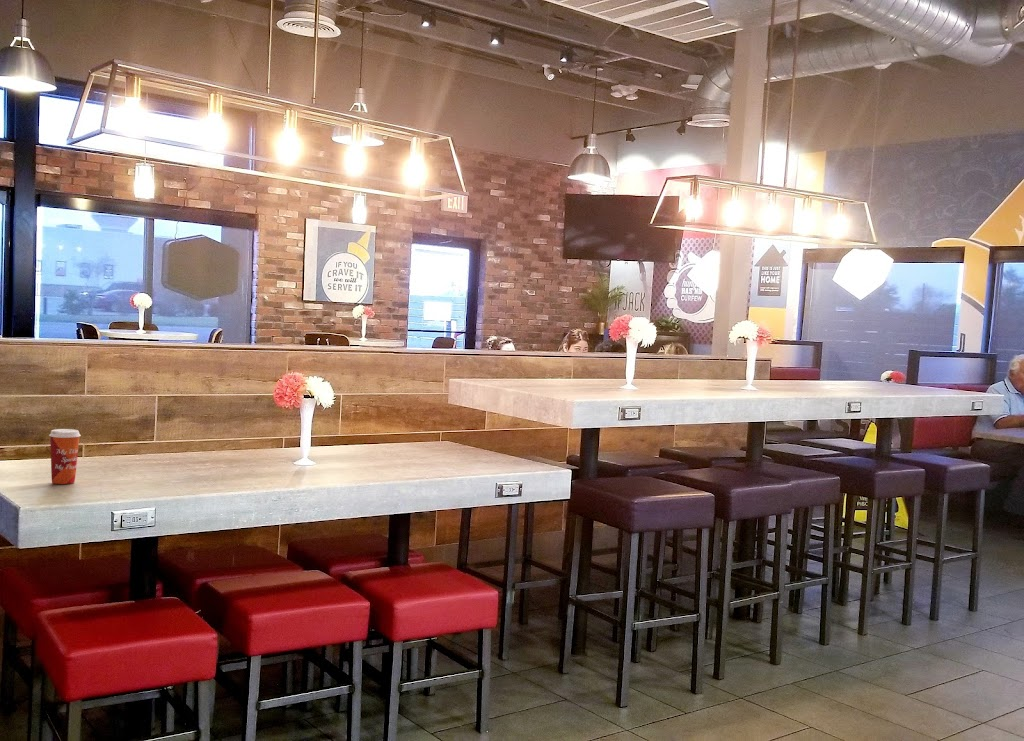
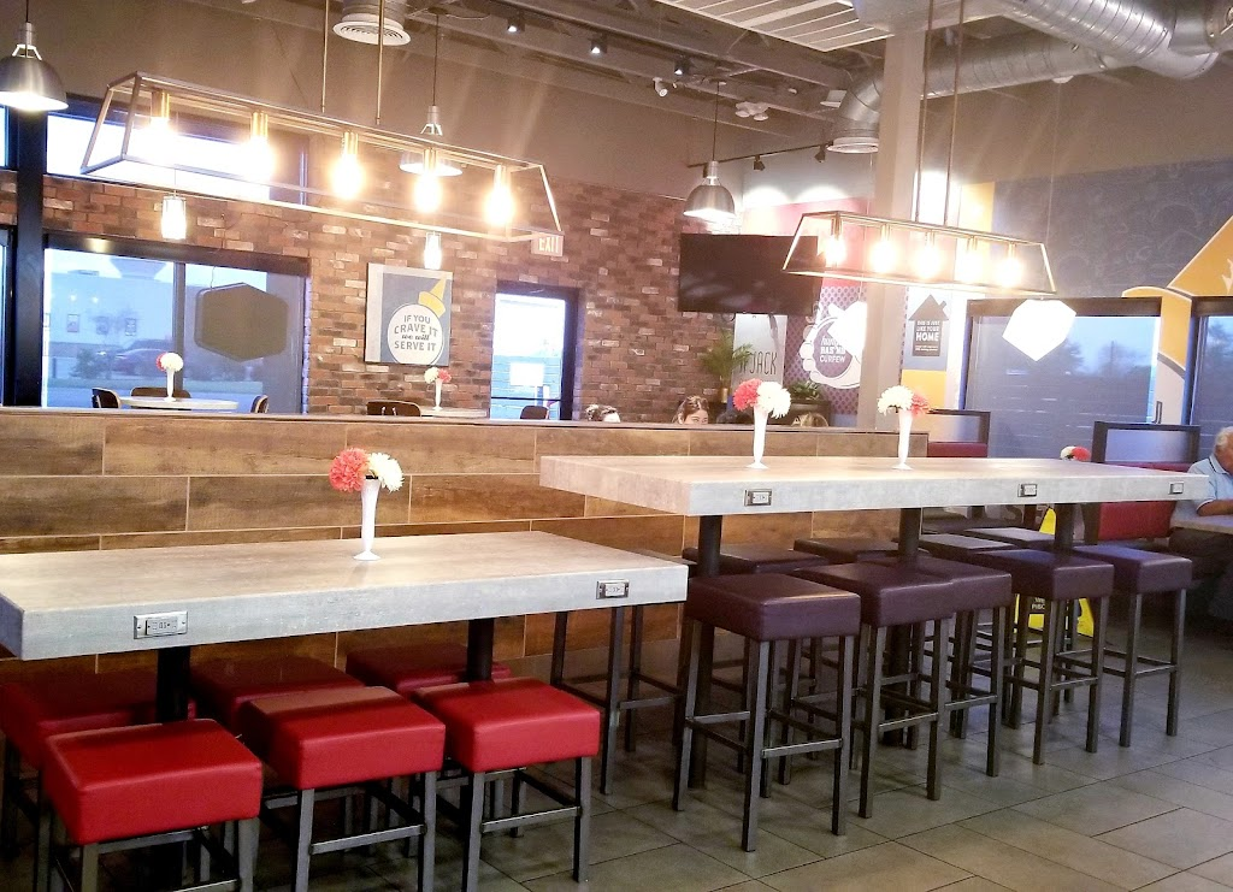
- paper cup [48,428,82,485]
